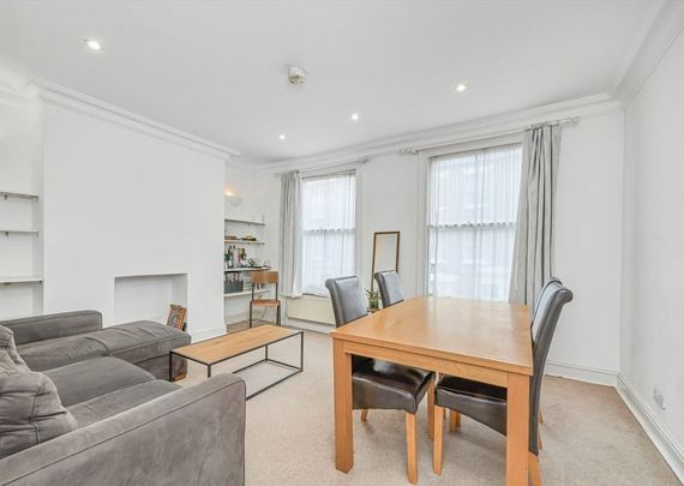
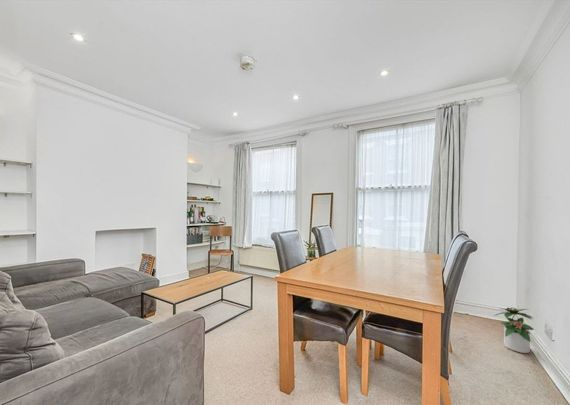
+ potted plant [494,306,535,354]
